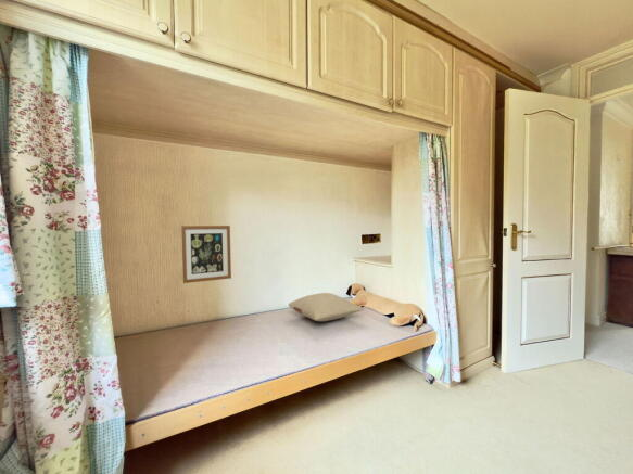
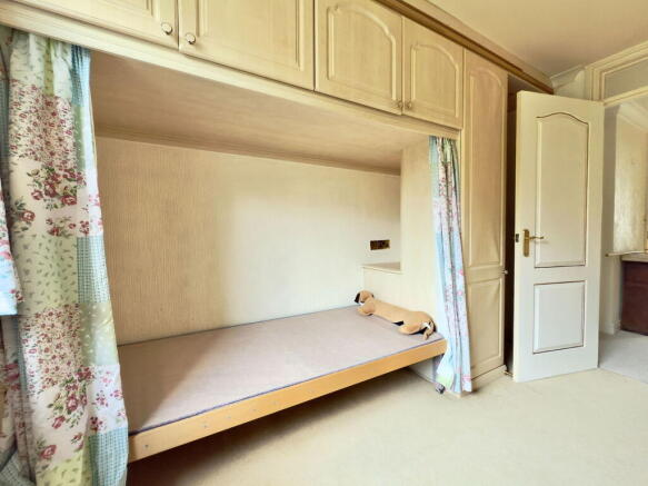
- pillow [288,292,365,322]
- wall art [180,225,232,284]
